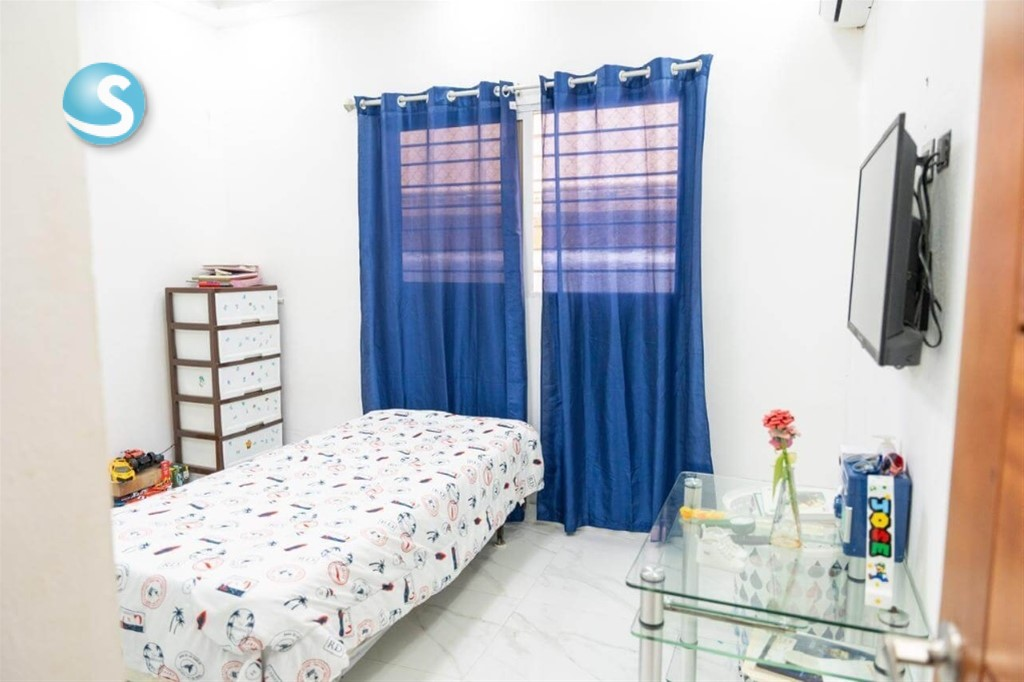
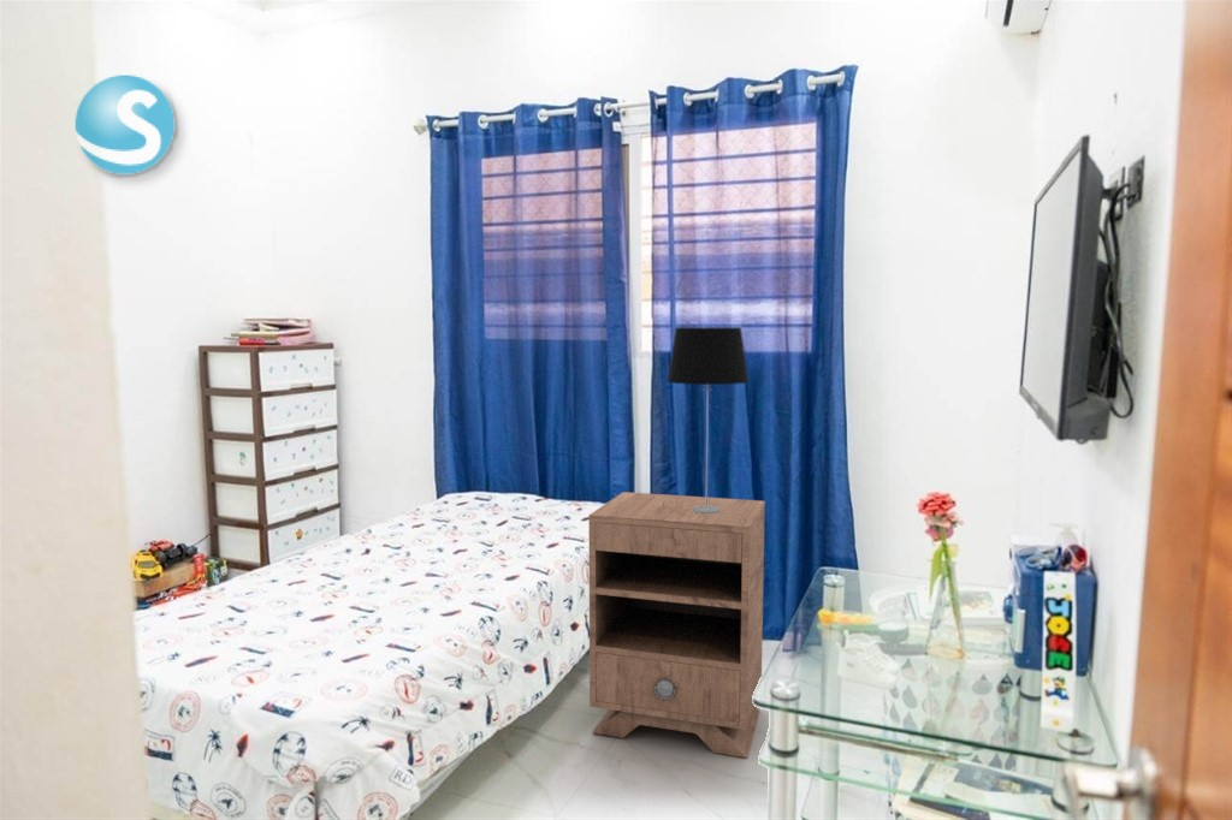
+ table lamp [667,326,750,513]
+ nightstand [588,491,766,759]
